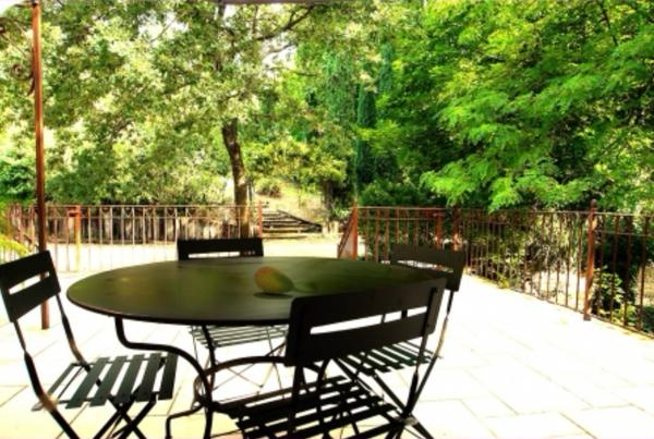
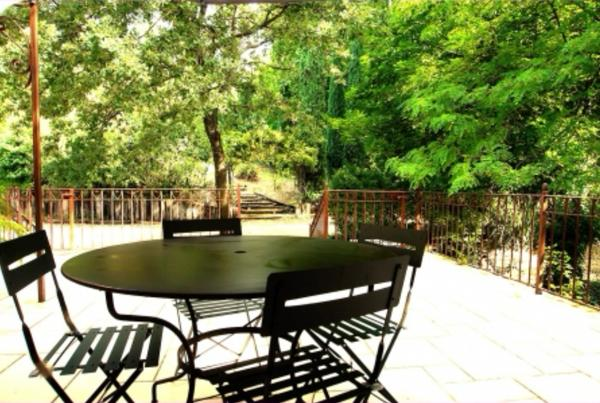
- fruit [253,265,295,295]
